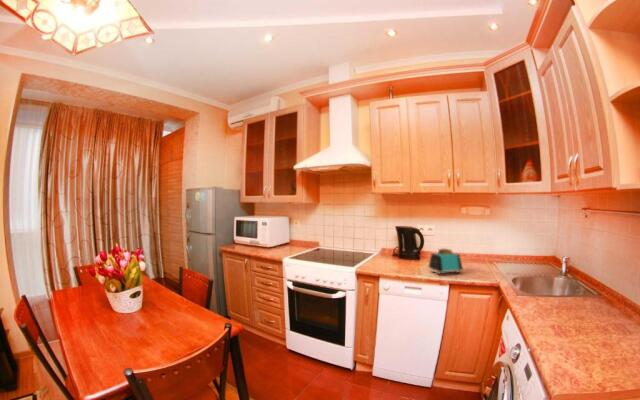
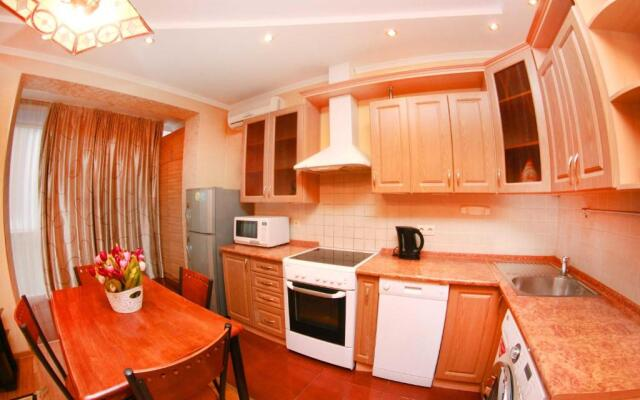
- toaster [427,248,464,276]
